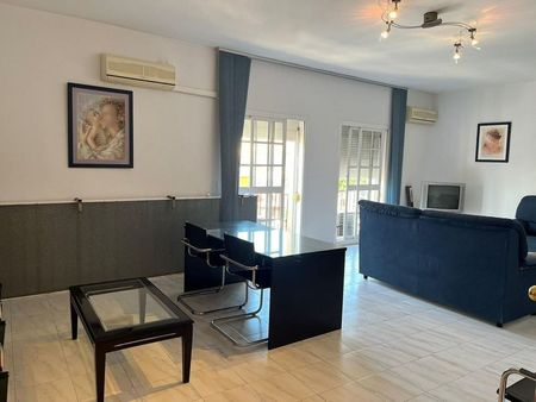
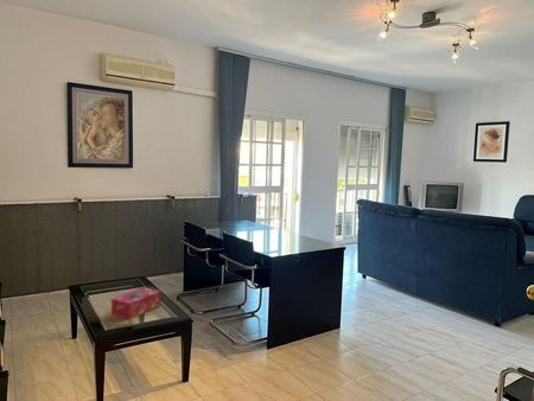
+ tissue box [110,286,163,320]
